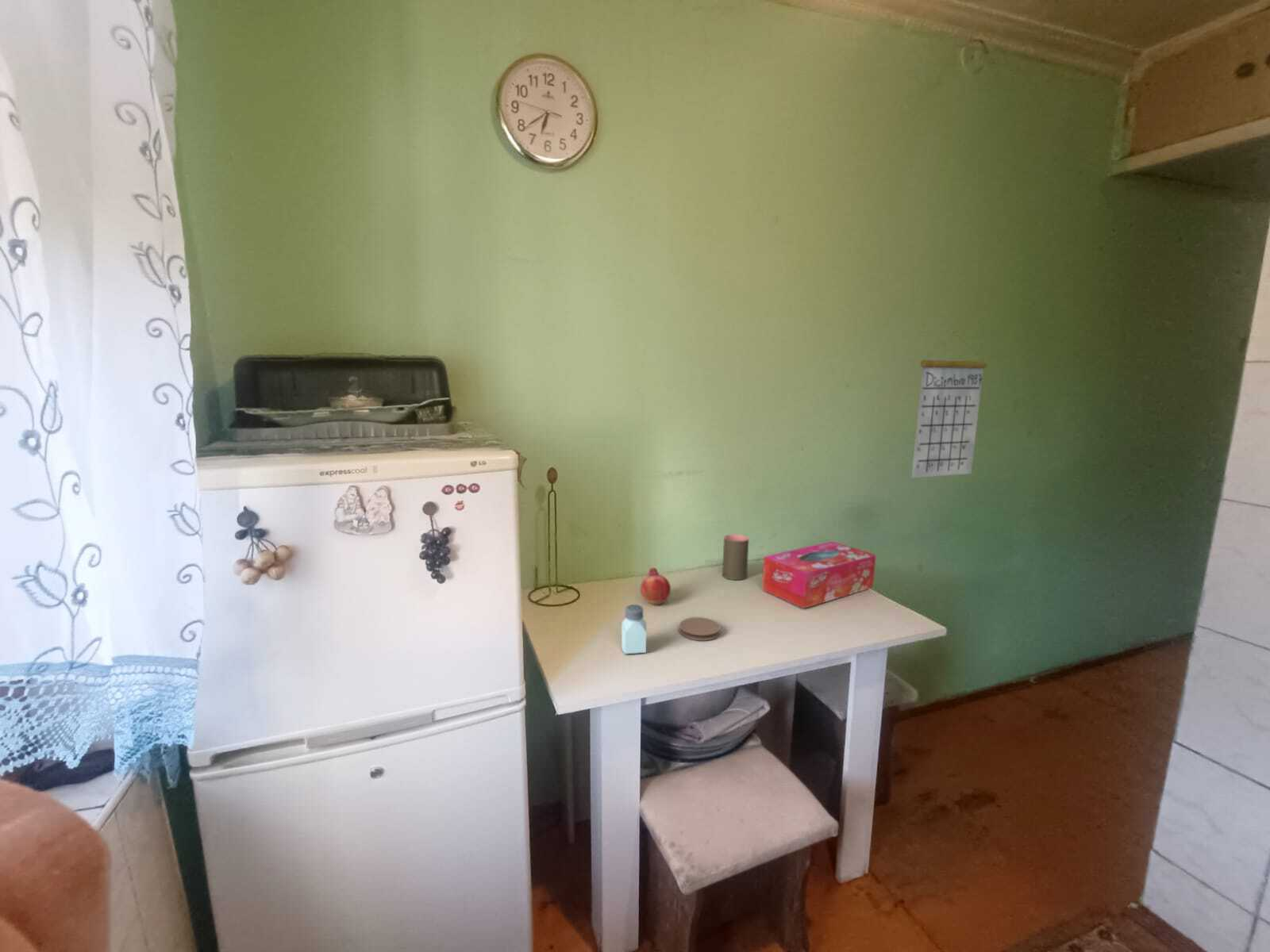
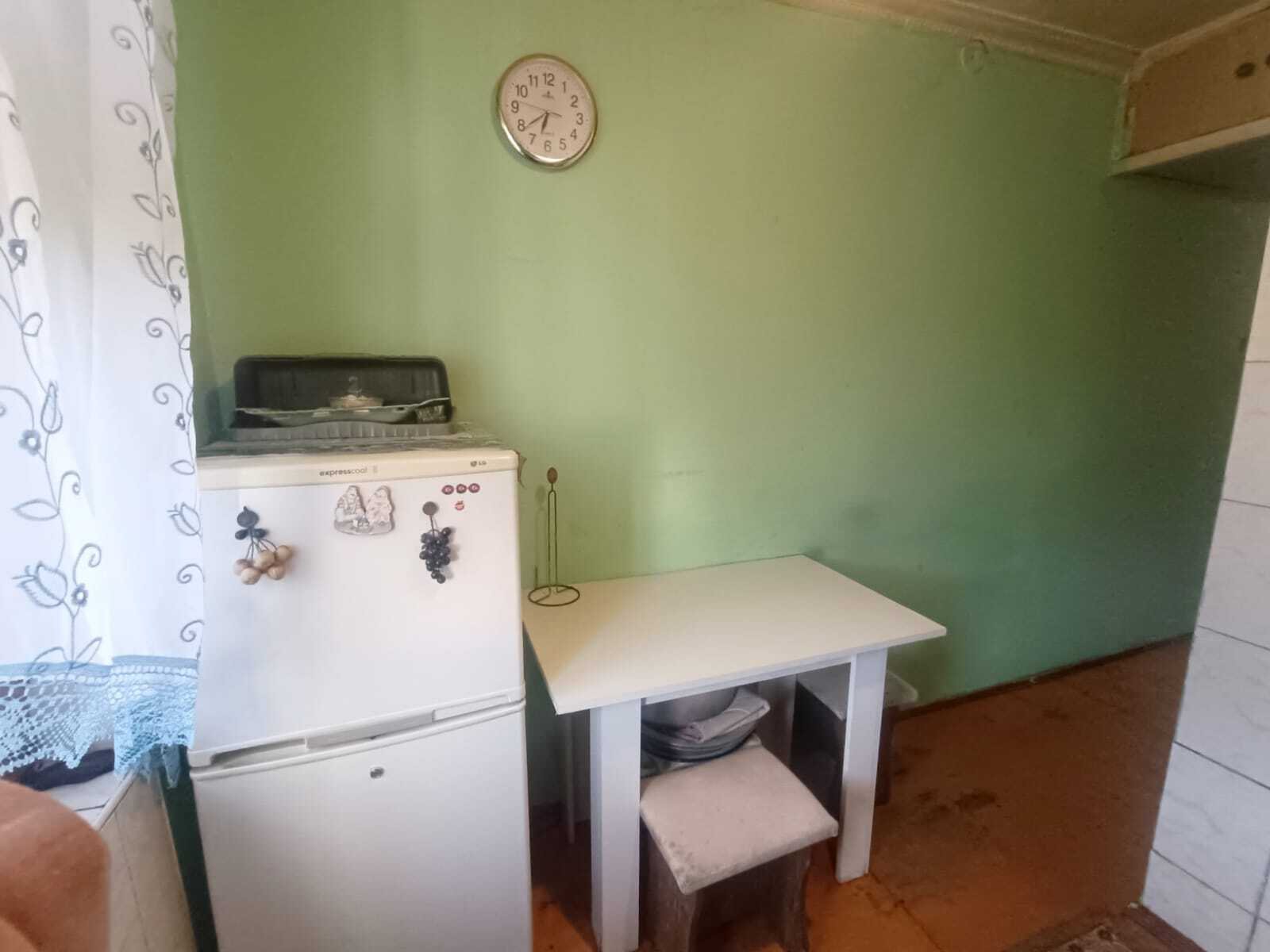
- calendar [910,332,987,478]
- tissue box [761,540,877,609]
- coaster [679,616,722,641]
- fruit [640,567,672,606]
- saltshaker [621,604,647,655]
- cup [722,533,749,581]
